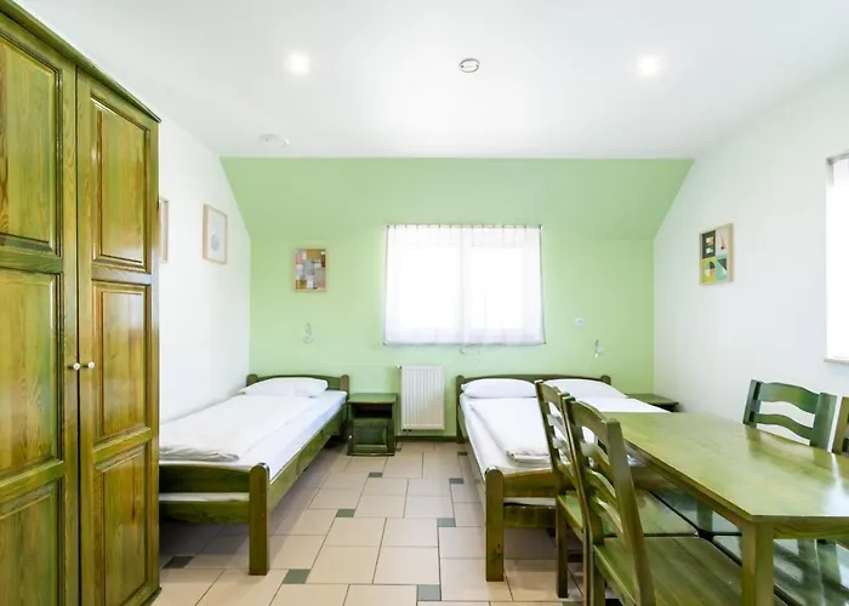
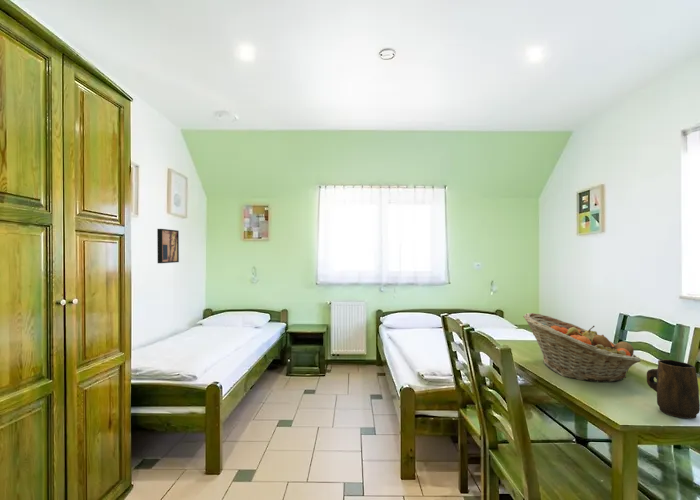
+ wall art [156,228,180,264]
+ fruit basket [522,312,641,383]
+ mug [646,359,700,420]
